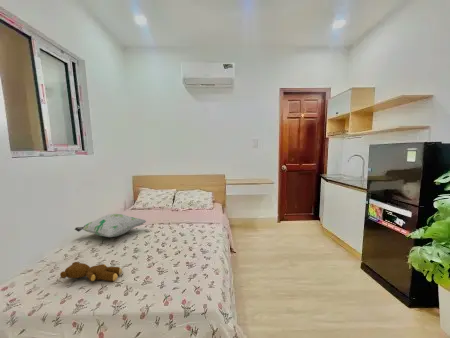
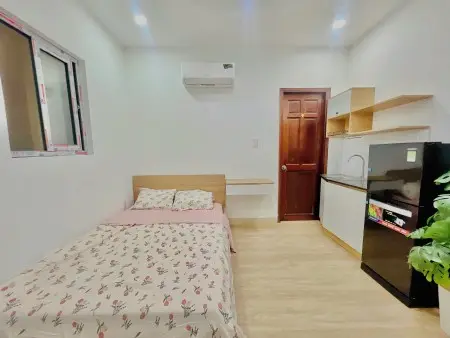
- teddy bear [59,261,123,282]
- decorative pillow [73,213,147,238]
